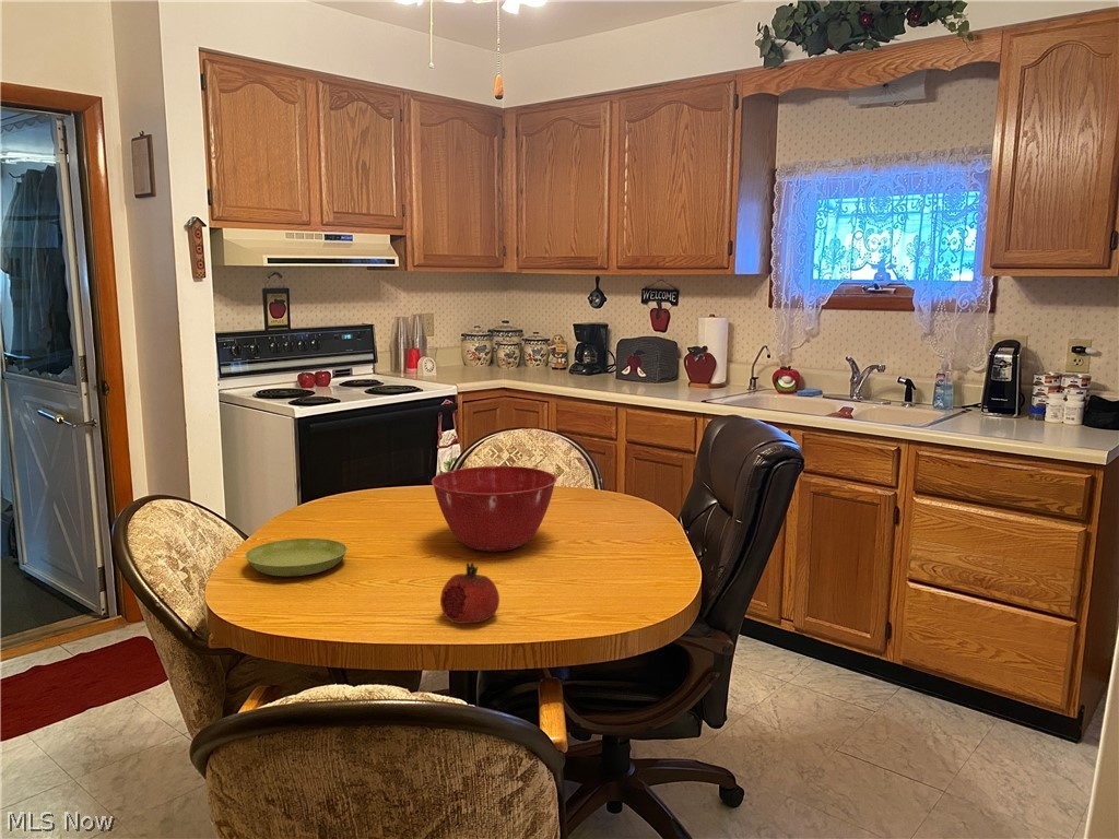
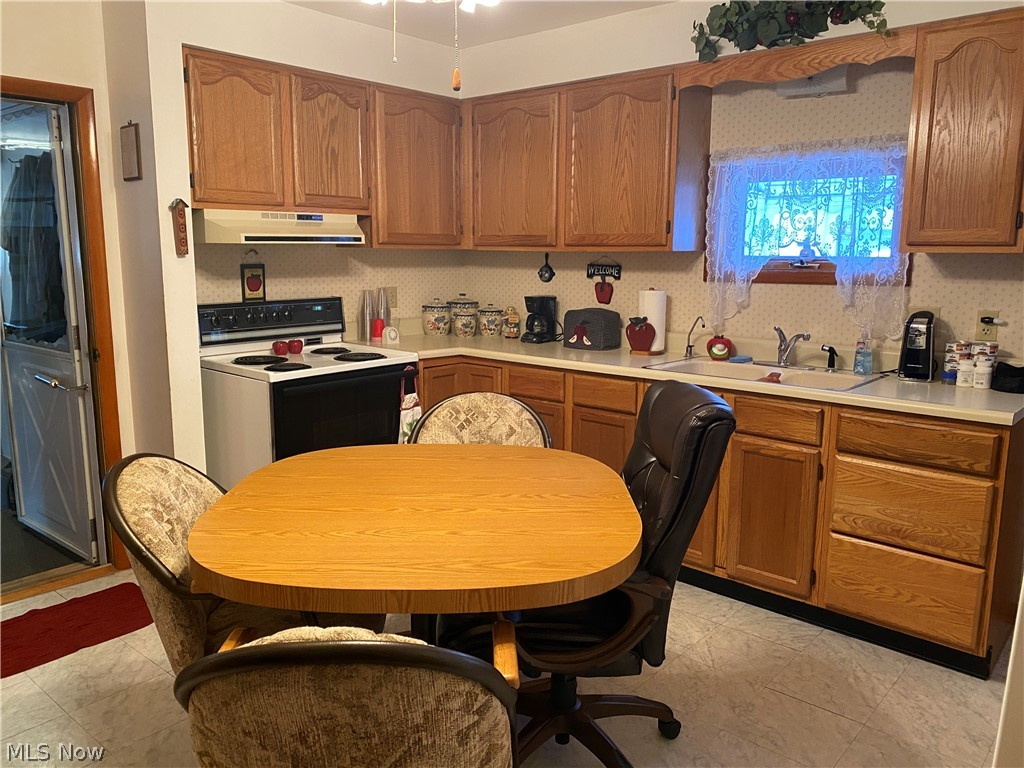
- fruit [439,562,500,624]
- mixing bowl [431,465,557,553]
- saucer [244,537,349,577]
